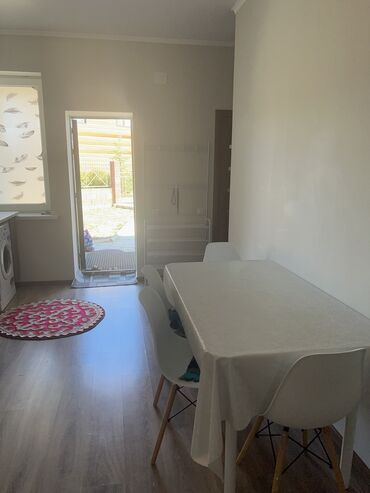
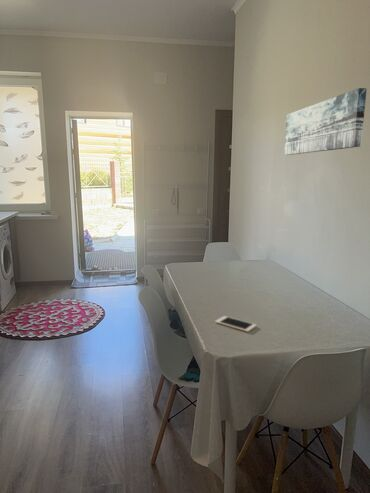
+ cell phone [214,315,257,333]
+ wall art [283,87,368,156]
